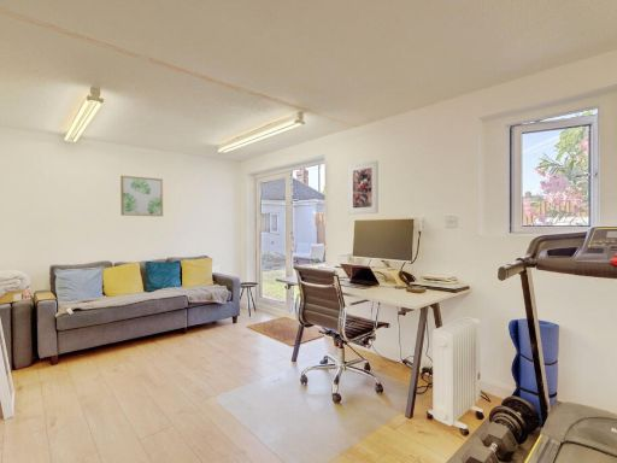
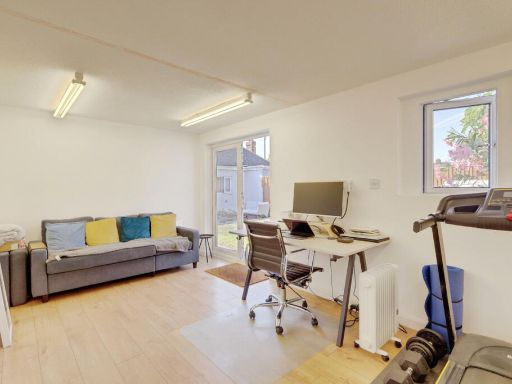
- wall art [119,175,164,217]
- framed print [347,159,380,216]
